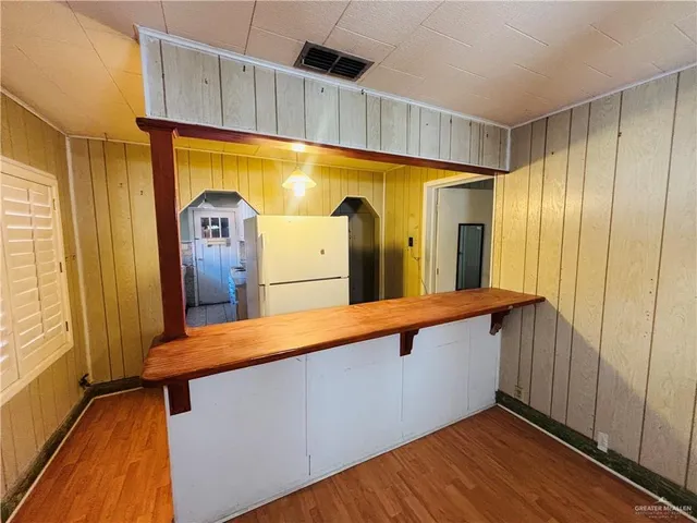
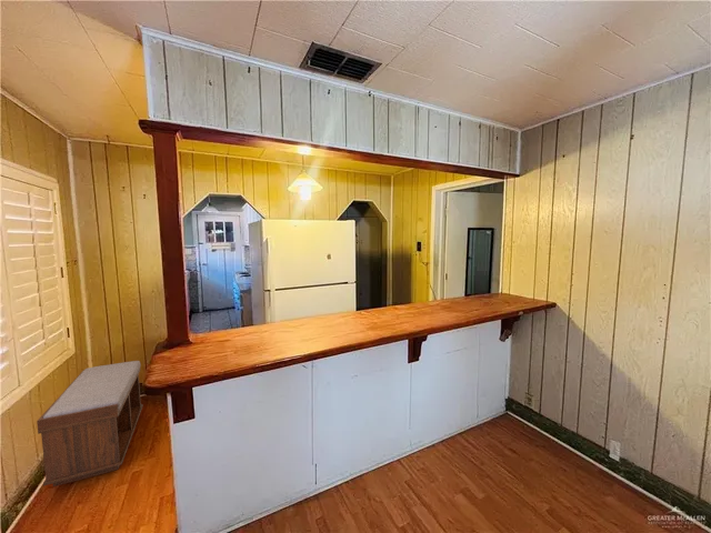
+ bench [36,360,144,487]
